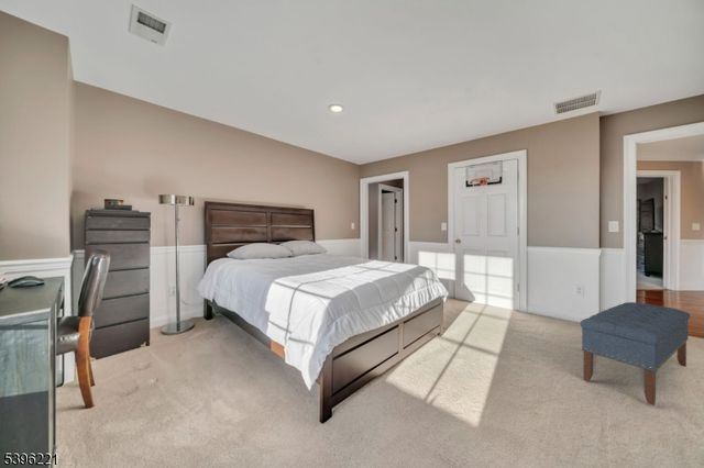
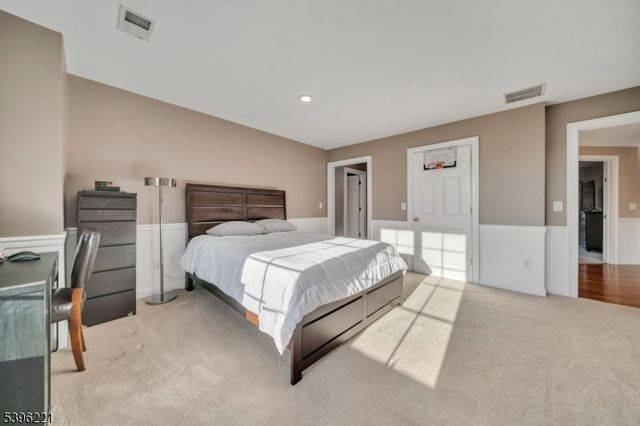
- bench [580,301,691,406]
